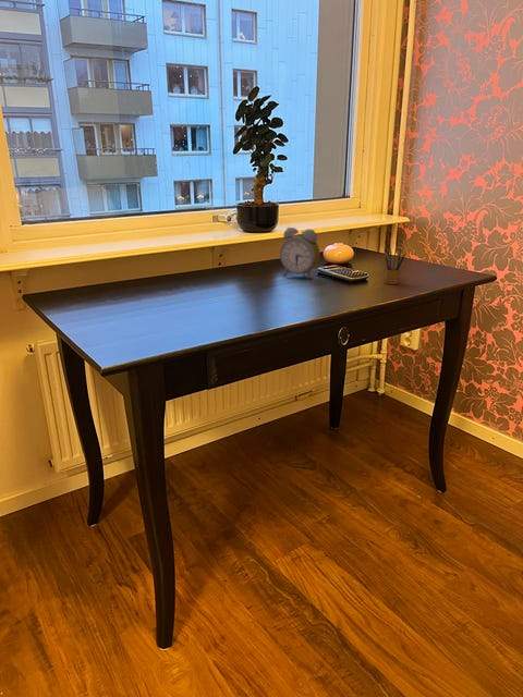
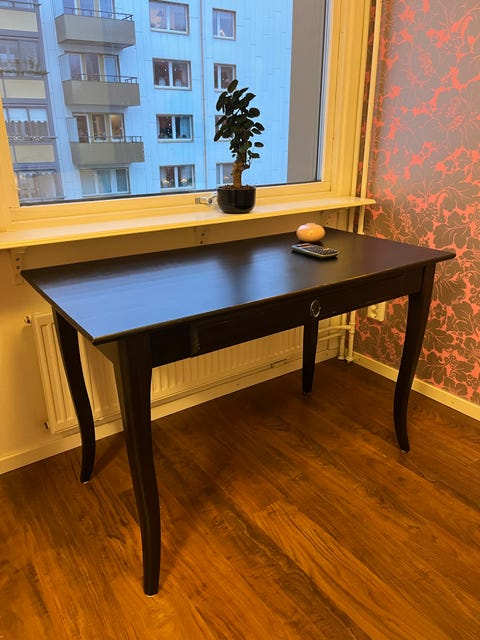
- alarm clock [279,227,321,281]
- pencil box [384,247,406,285]
